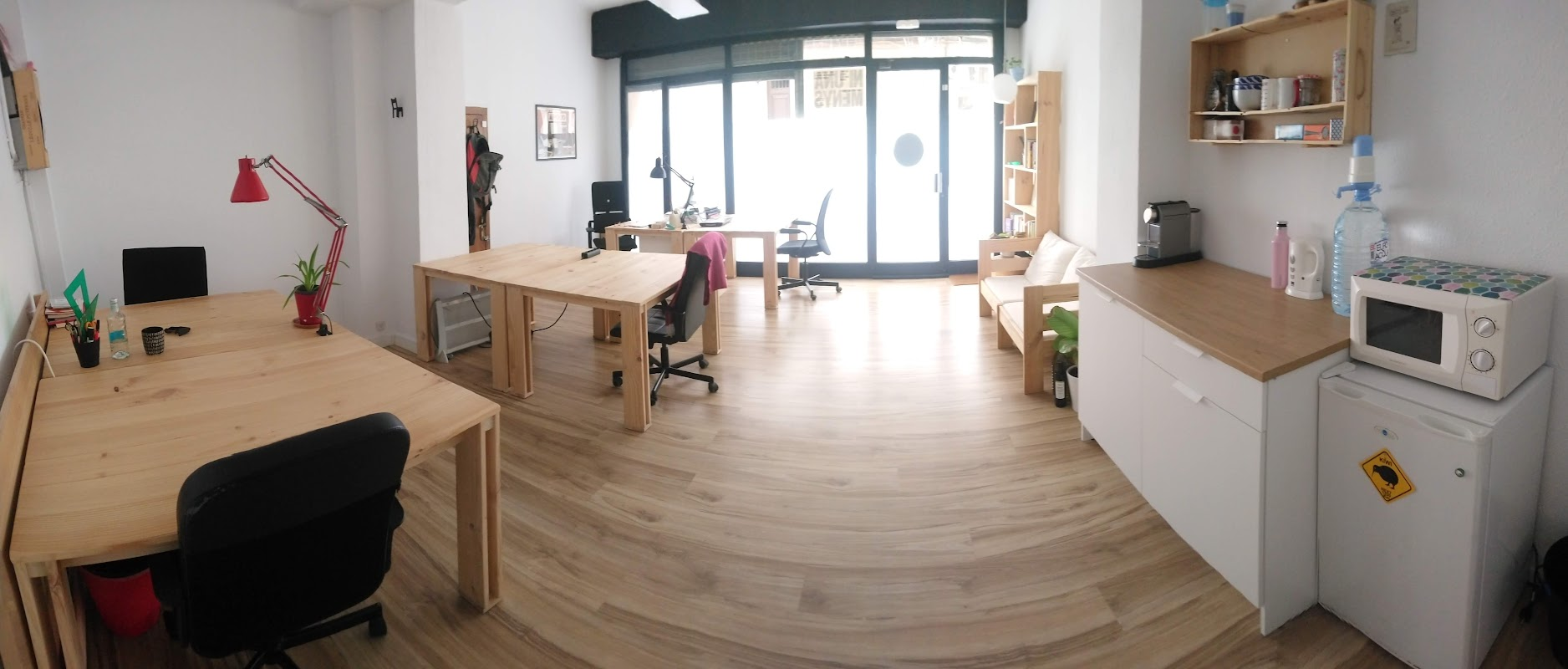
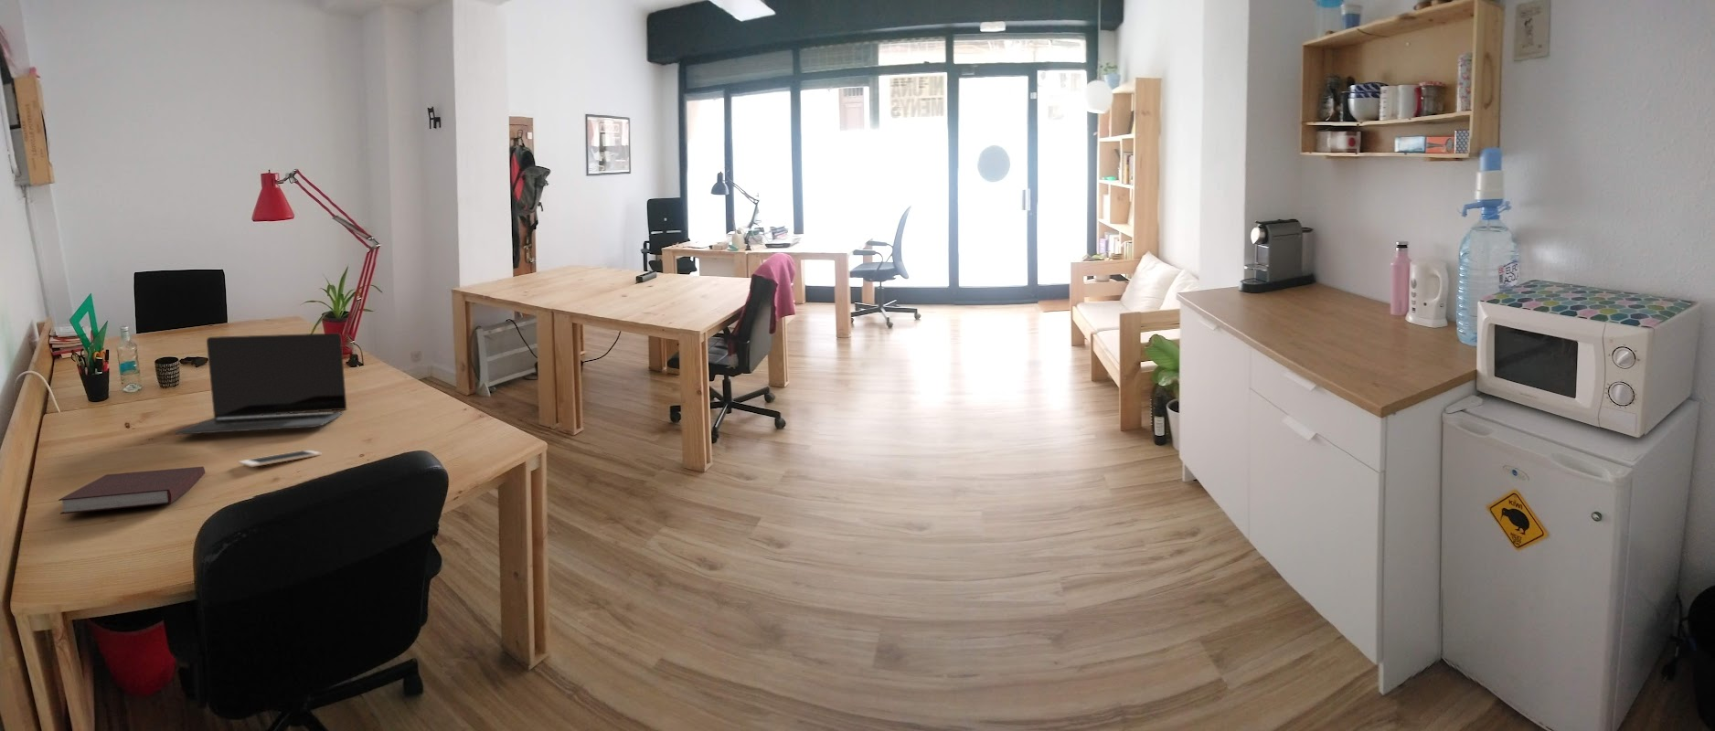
+ notebook [58,465,206,516]
+ cell phone [237,449,323,468]
+ laptop [174,332,348,435]
